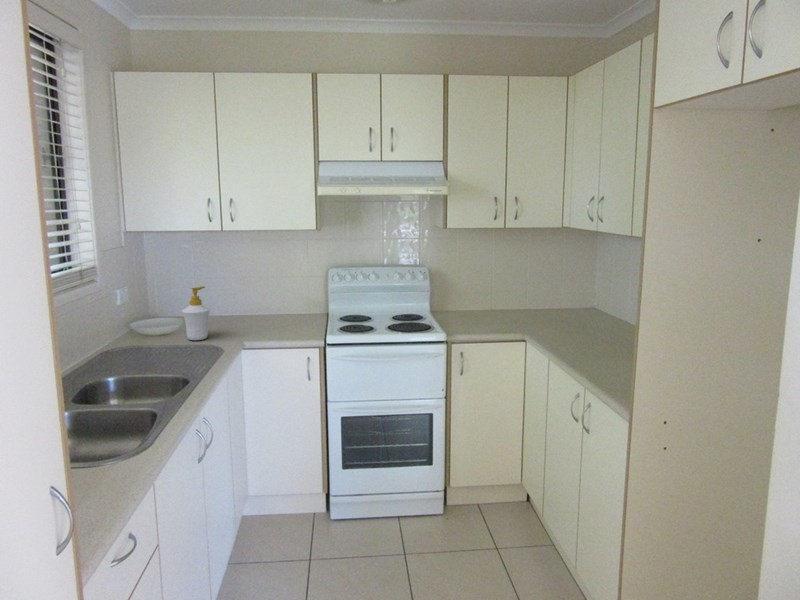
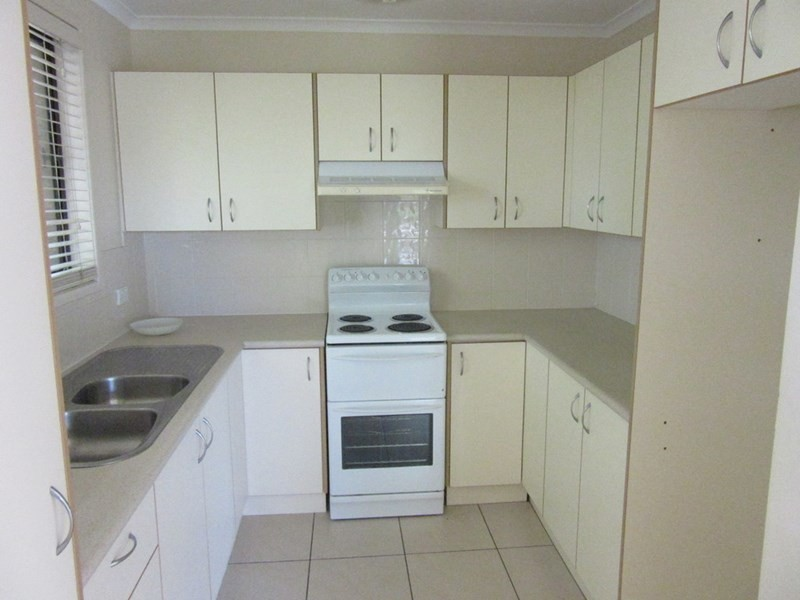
- soap bottle [181,285,211,341]
